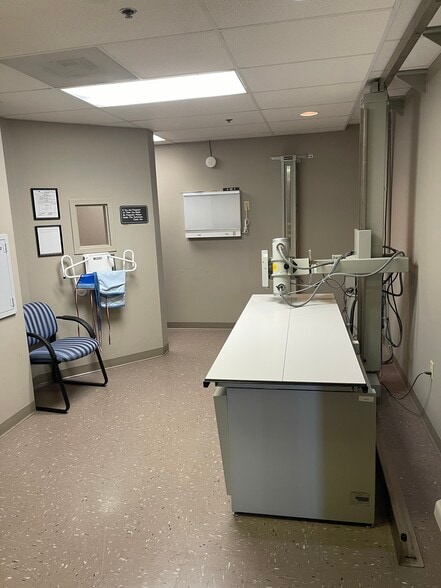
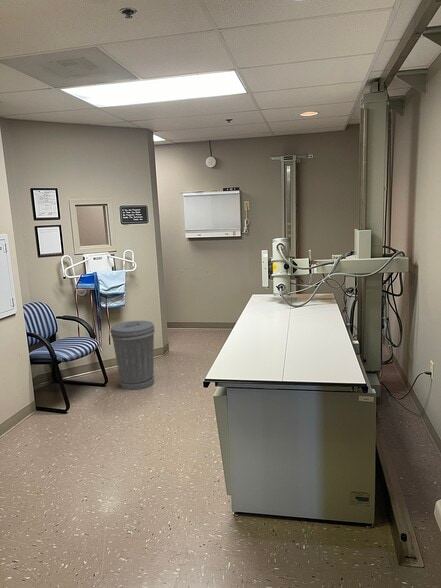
+ trash can [110,320,156,391]
